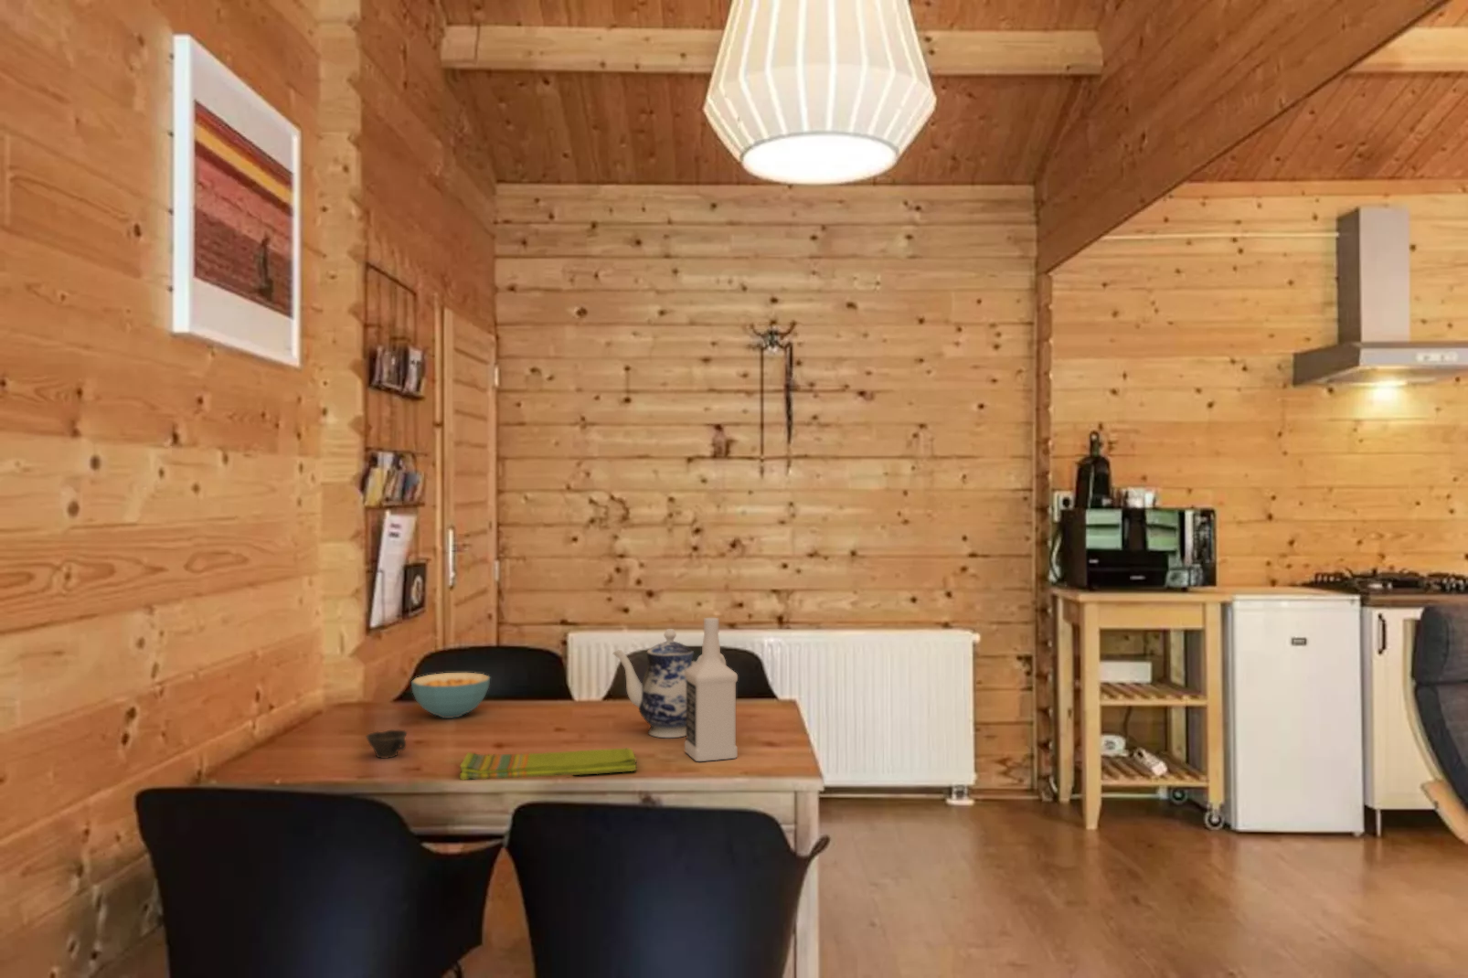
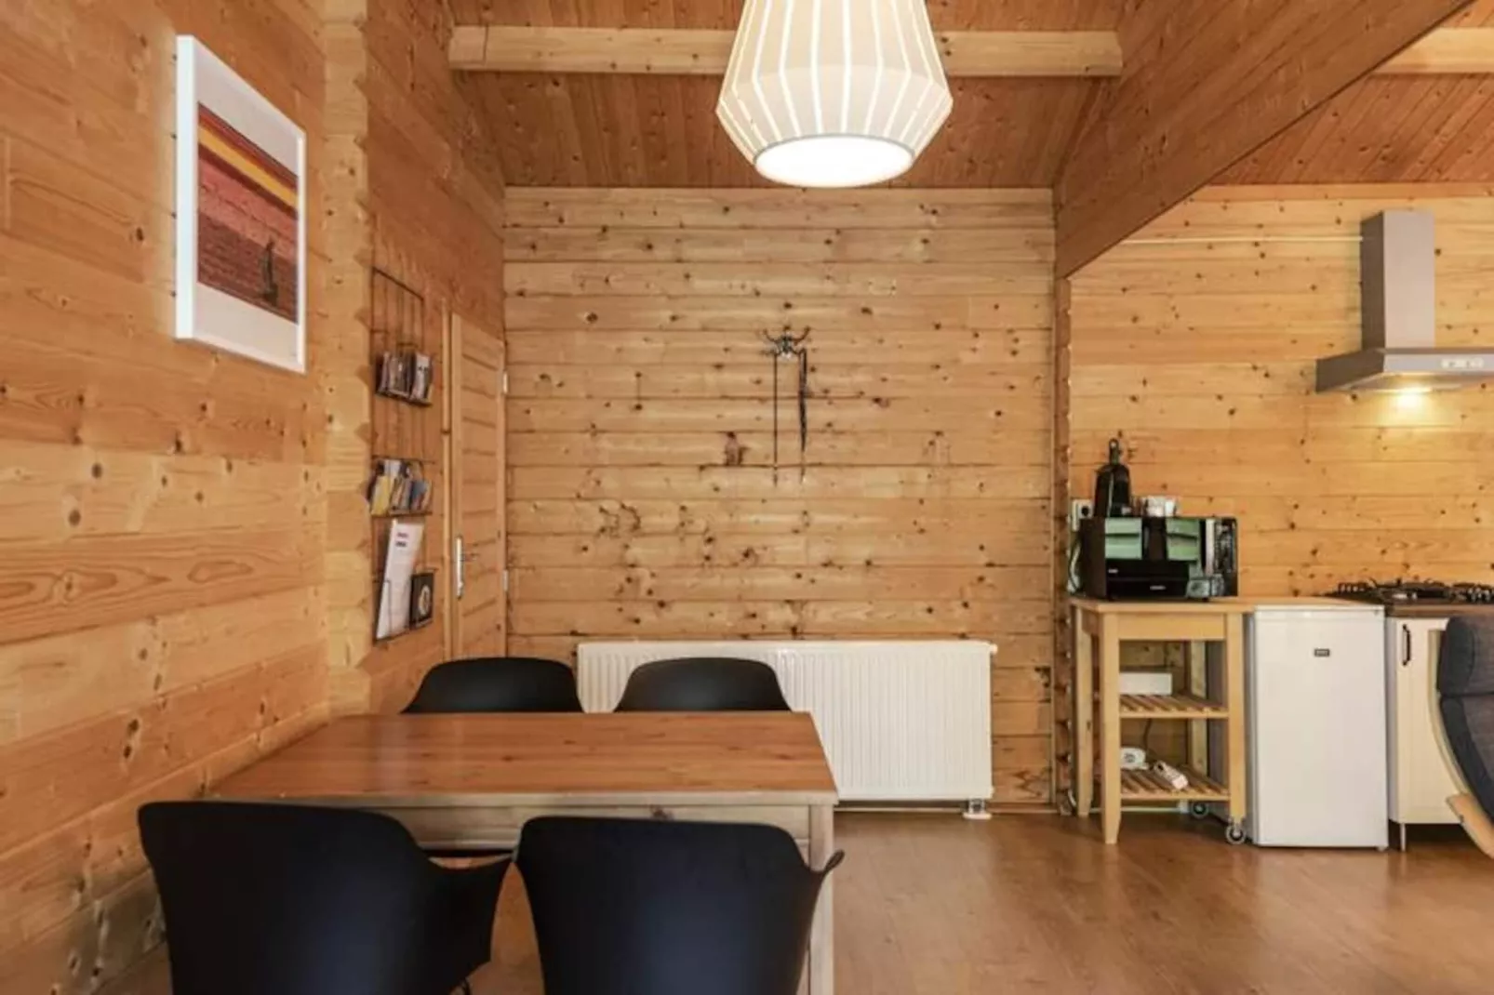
- vodka [683,617,739,762]
- cup [365,729,408,760]
- teapot [611,628,727,739]
- dish towel [458,748,637,780]
- cereal bowl [410,671,491,719]
